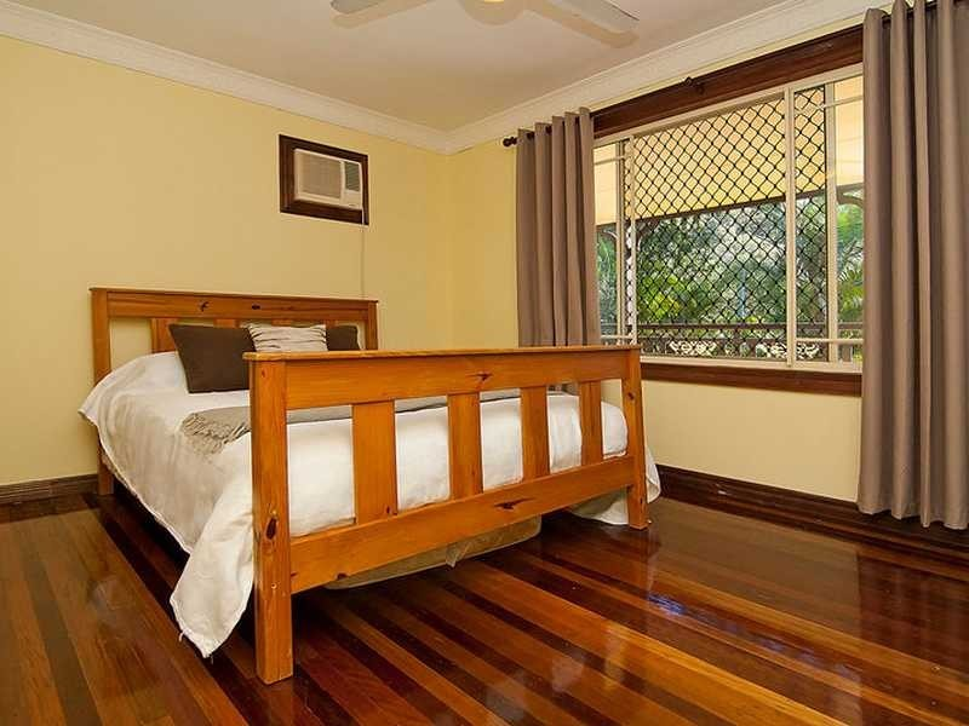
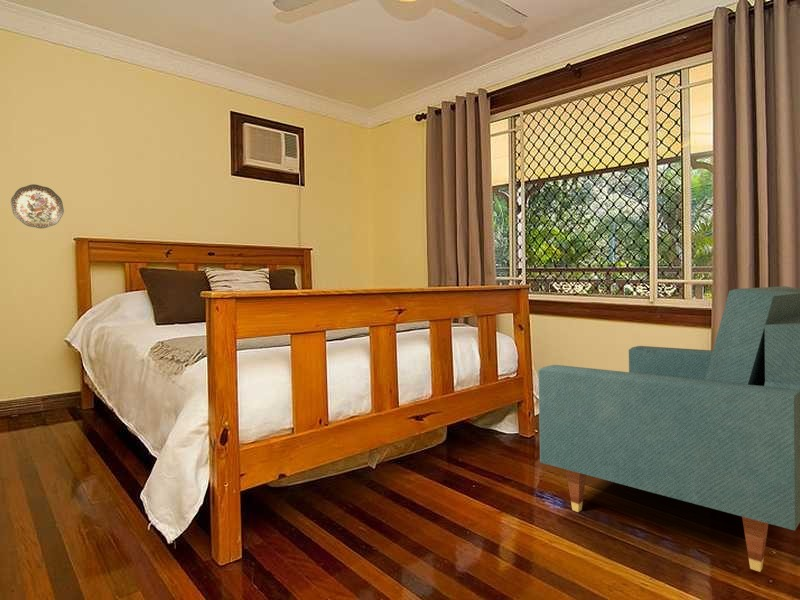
+ armchair [537,285,800,573]
+ decorative plate [10,183,65,229]
